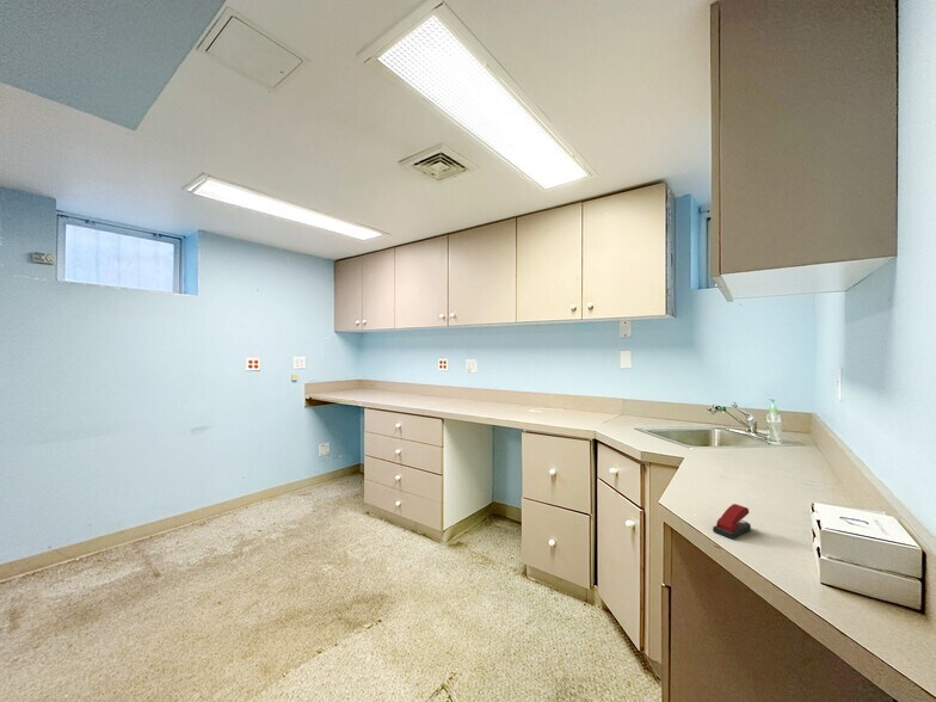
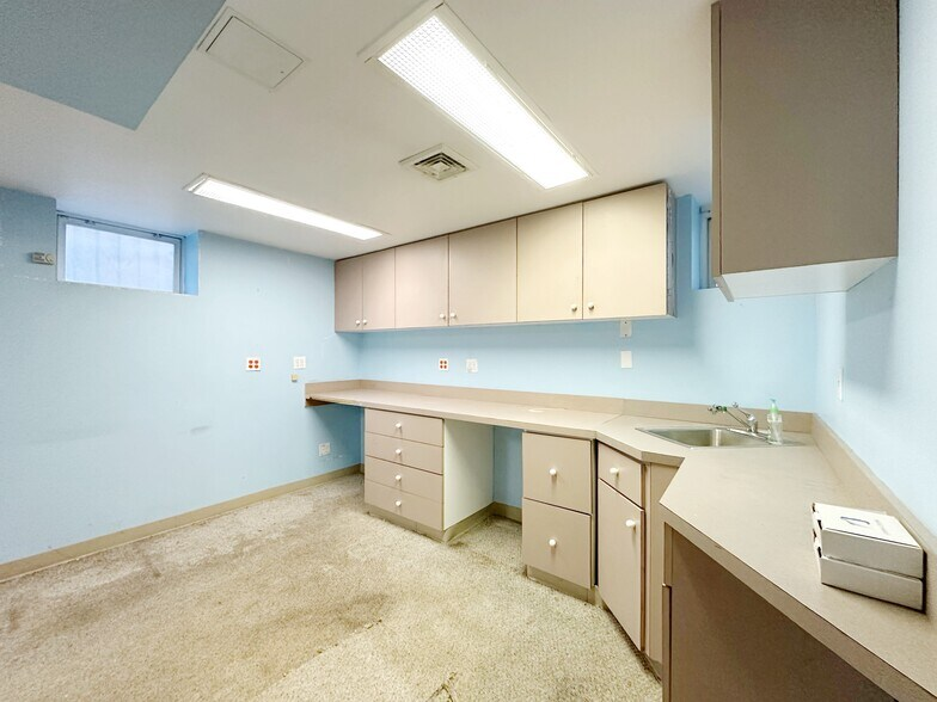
- stapler [712,503,752,540]
